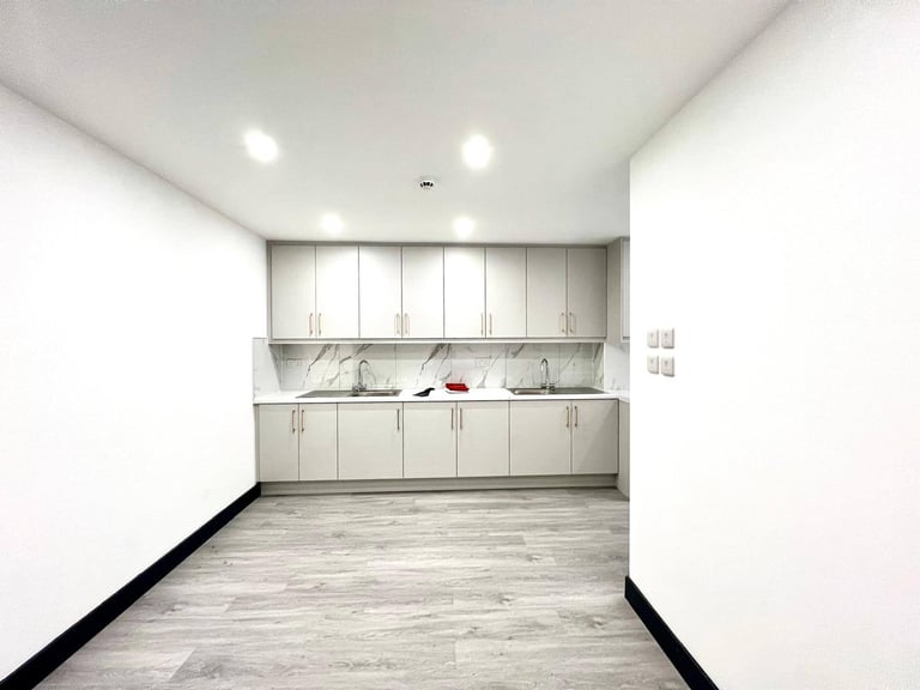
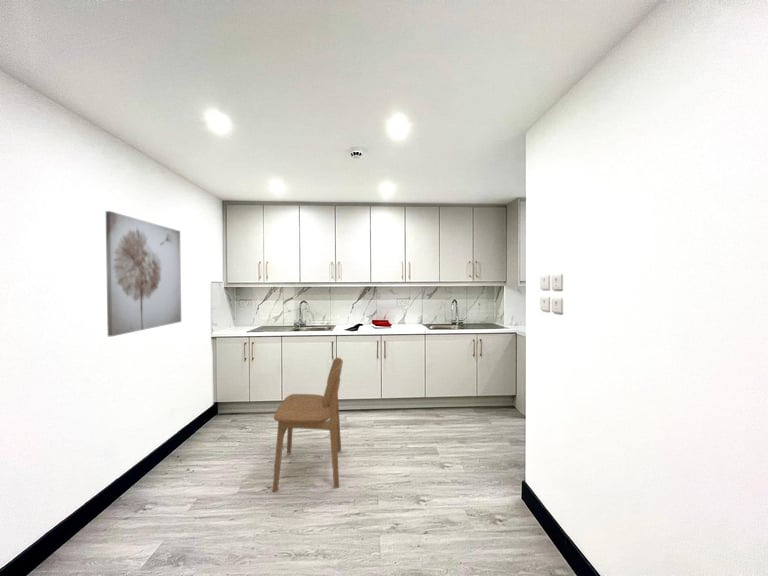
+ dining chair [272,357,344,493]
+ wall art [105,210,182,337]
